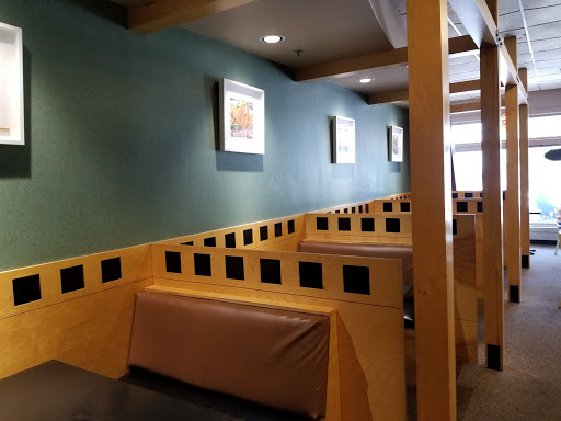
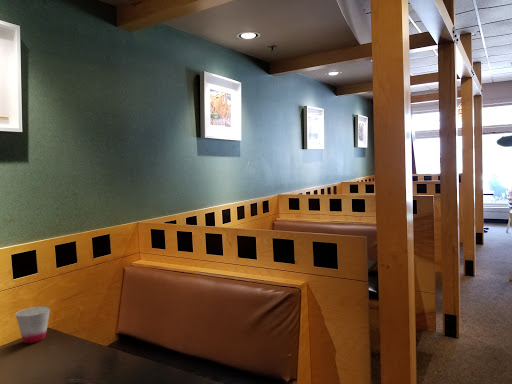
+ cup [14,305,51,344]
